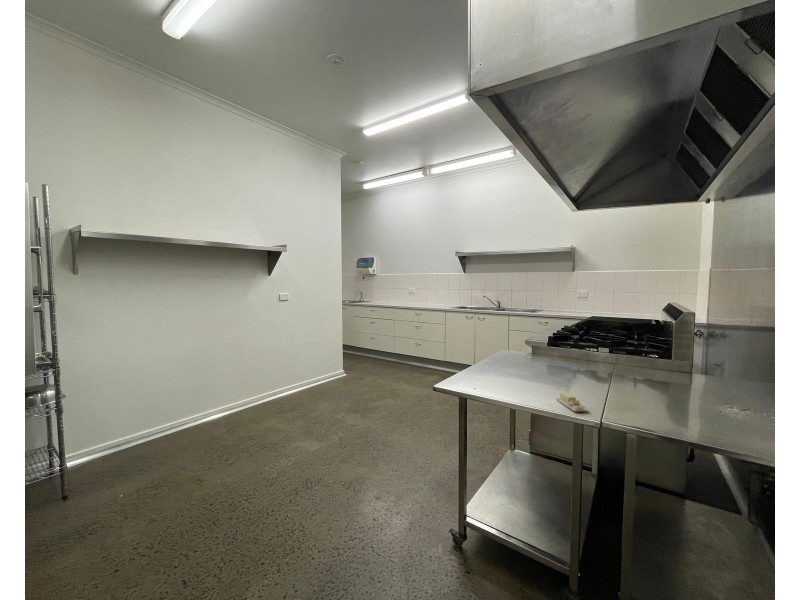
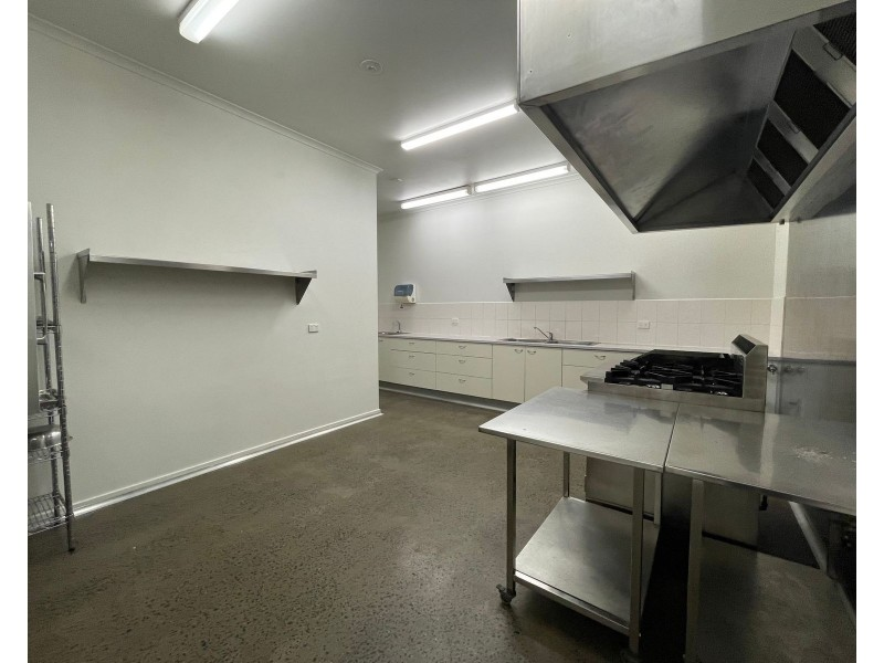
- sticky notes [555,391,589,412]
